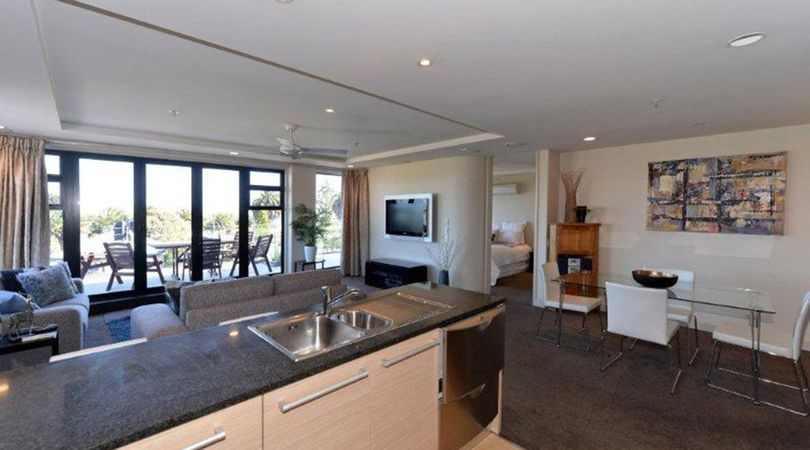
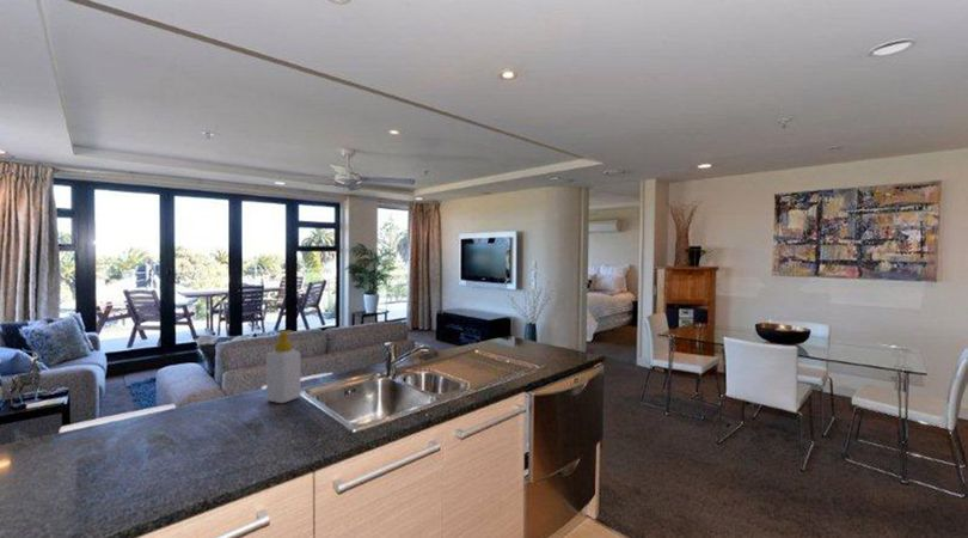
+ soap bottle [265,329,302,404]
